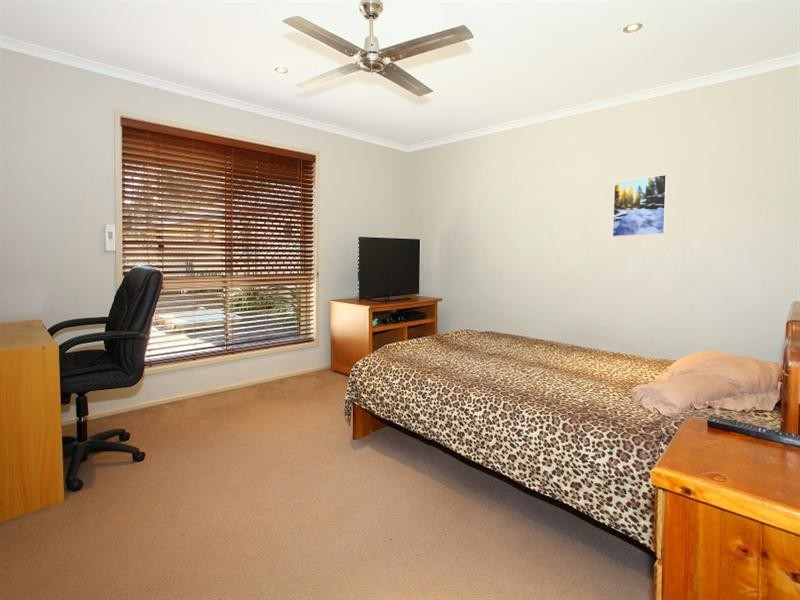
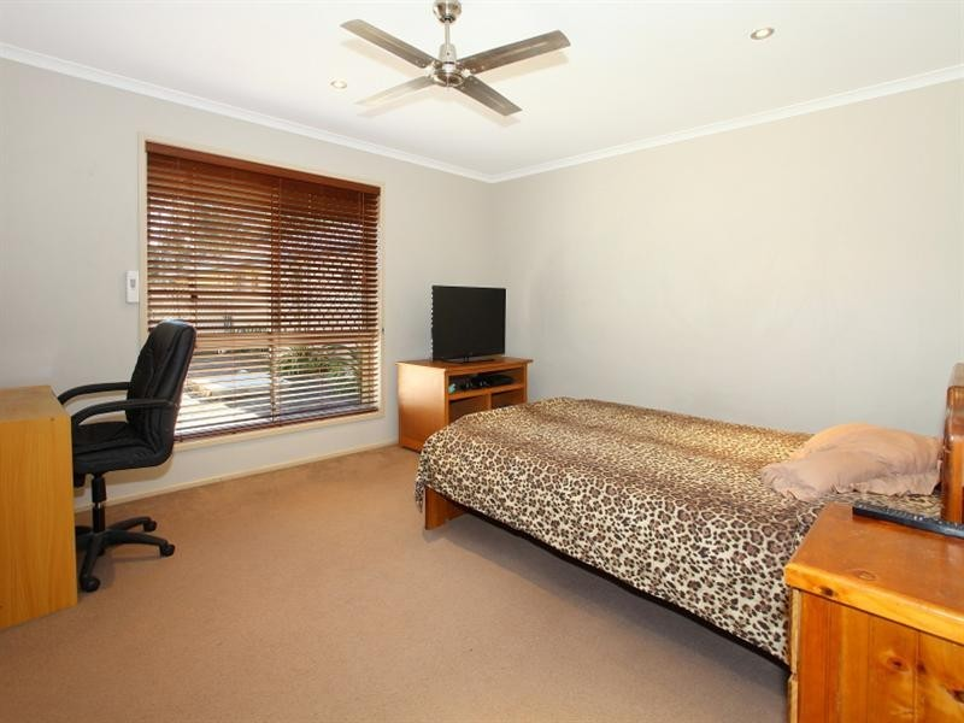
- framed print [611,173,668,238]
